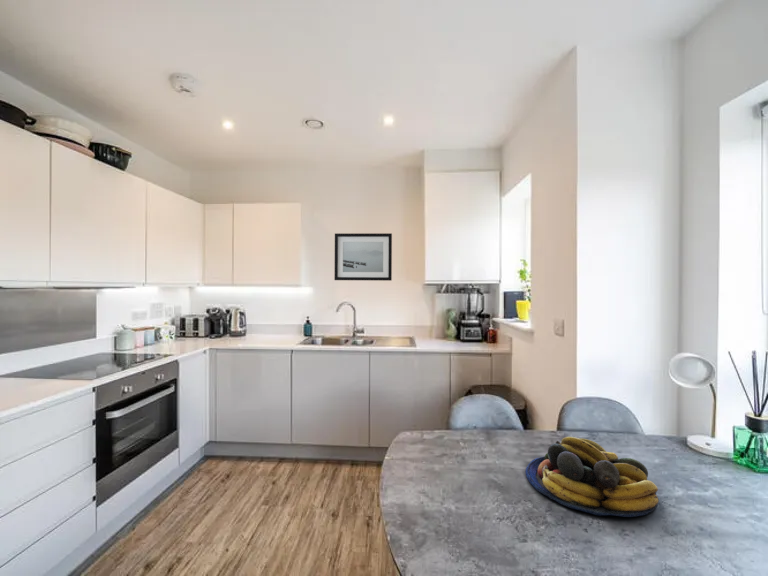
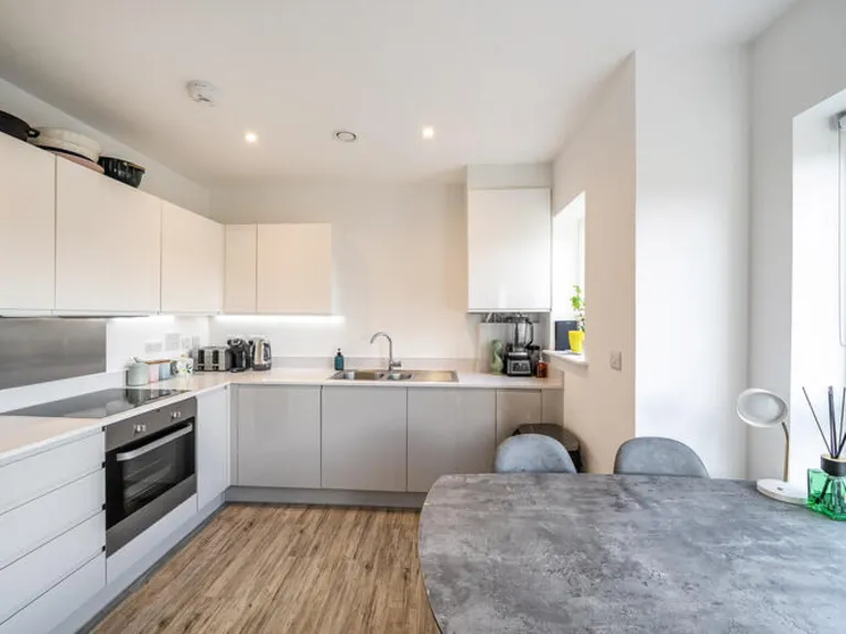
- fruit bowl [525,436,659,518]
- wall art [333,232,393,282]
